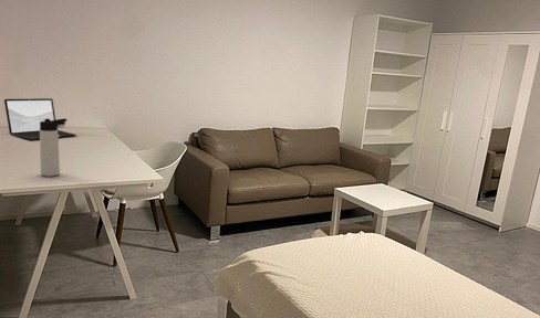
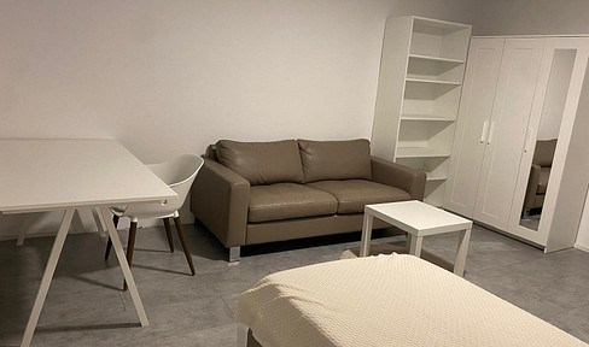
- thermos bottle [39,118,68,178]
- laptop [3,97,77,141]
